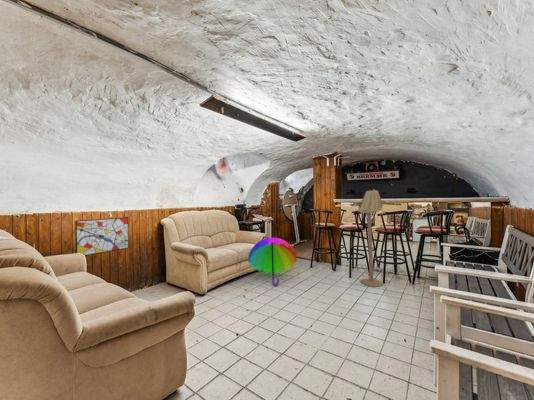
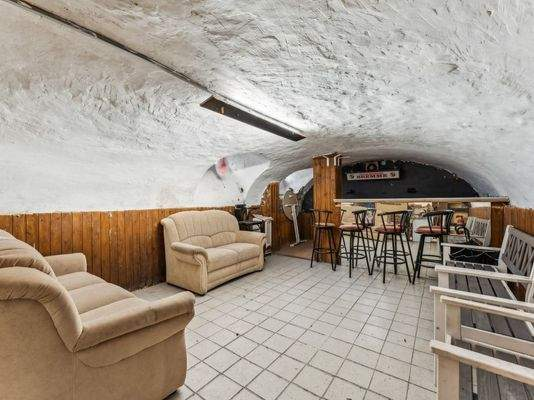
- wall art [74,216,130,257]
- umbrella [247,237,298,287]
- floor lamp [357,189,384,287]
